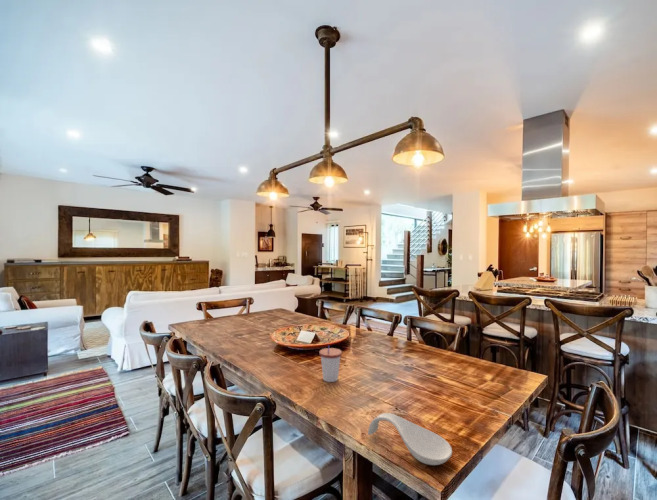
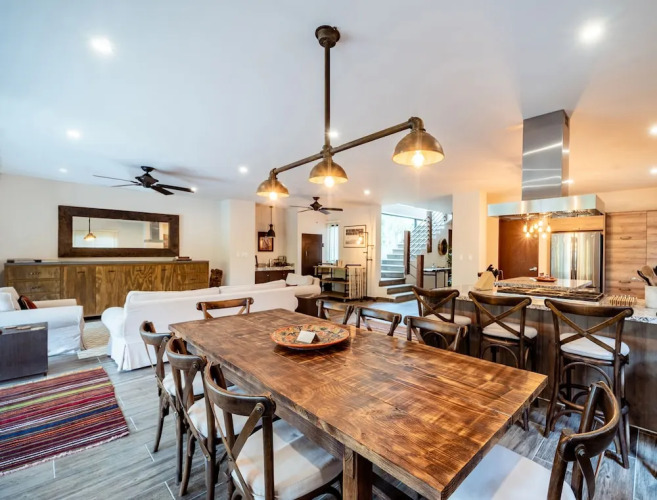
- spoon rest [367,412,453,466]
- cup [319,345,343,383]
